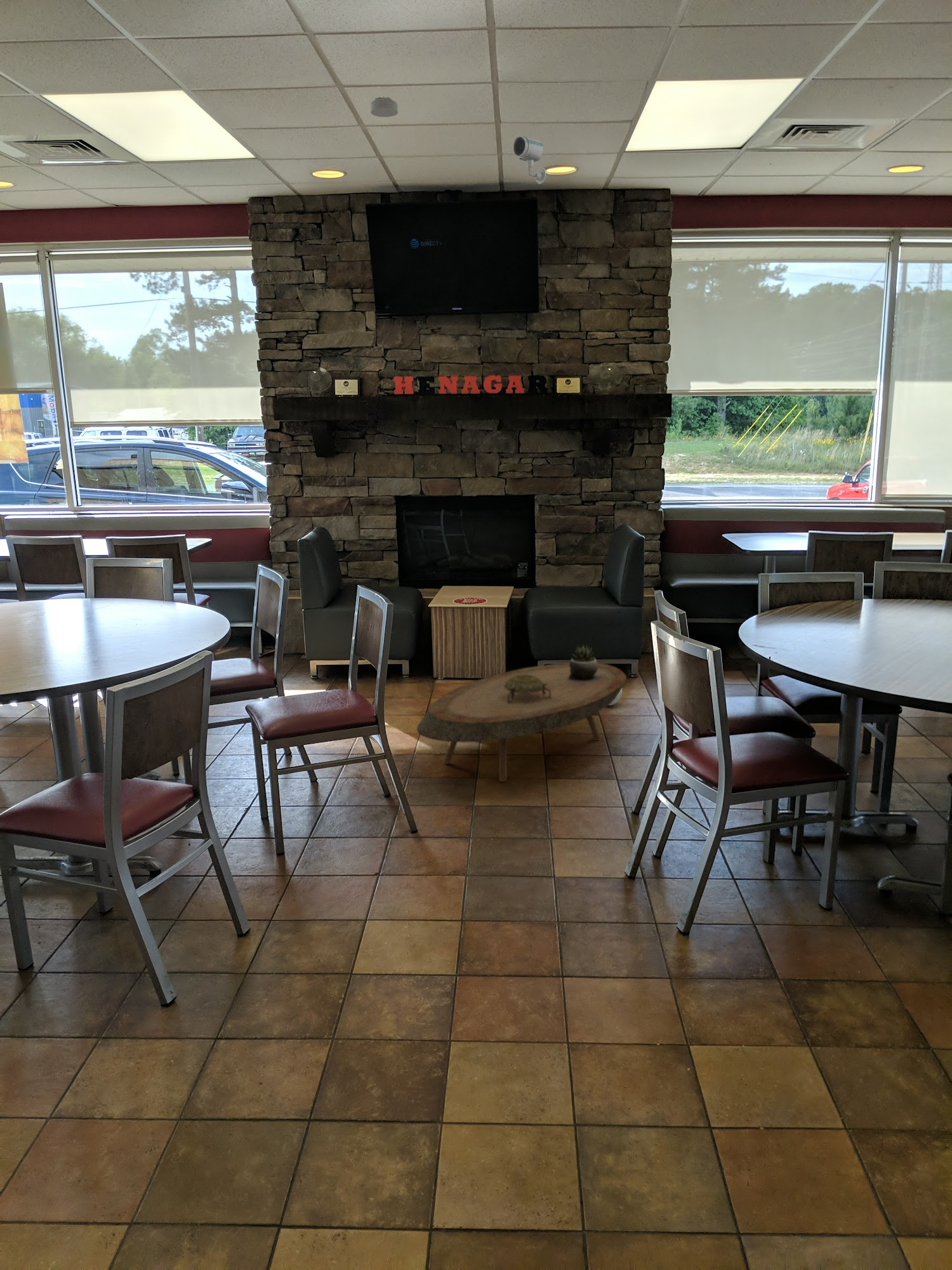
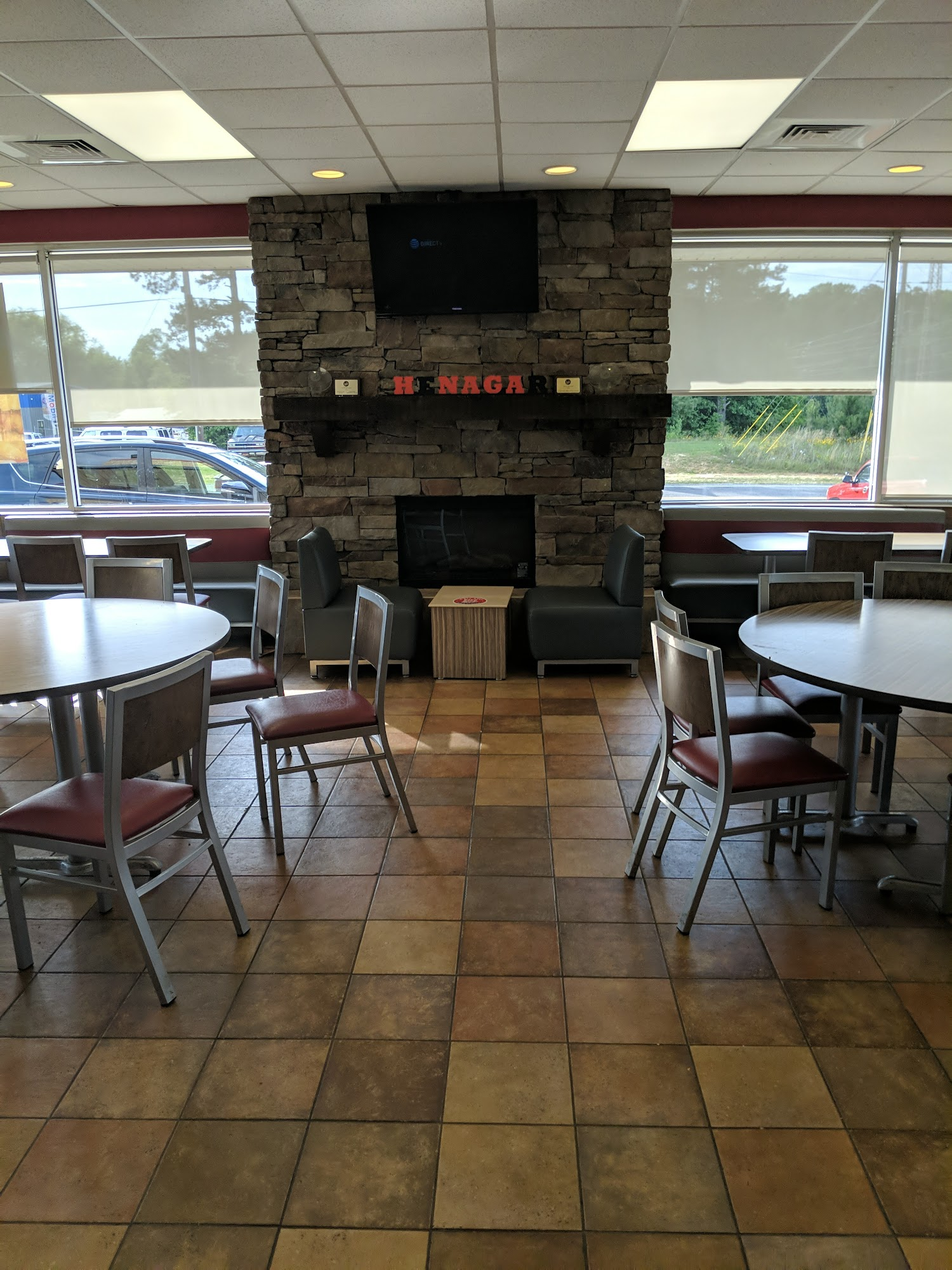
- security camera [512,135,546,185]
- coffee table [416,662,627,782]
- decorative ball [608,688,623,706]
- smoke detector [370,96,399,117]
- succulent plant [568,644,600,681]
- decorative bowl [505,675,552,703]
